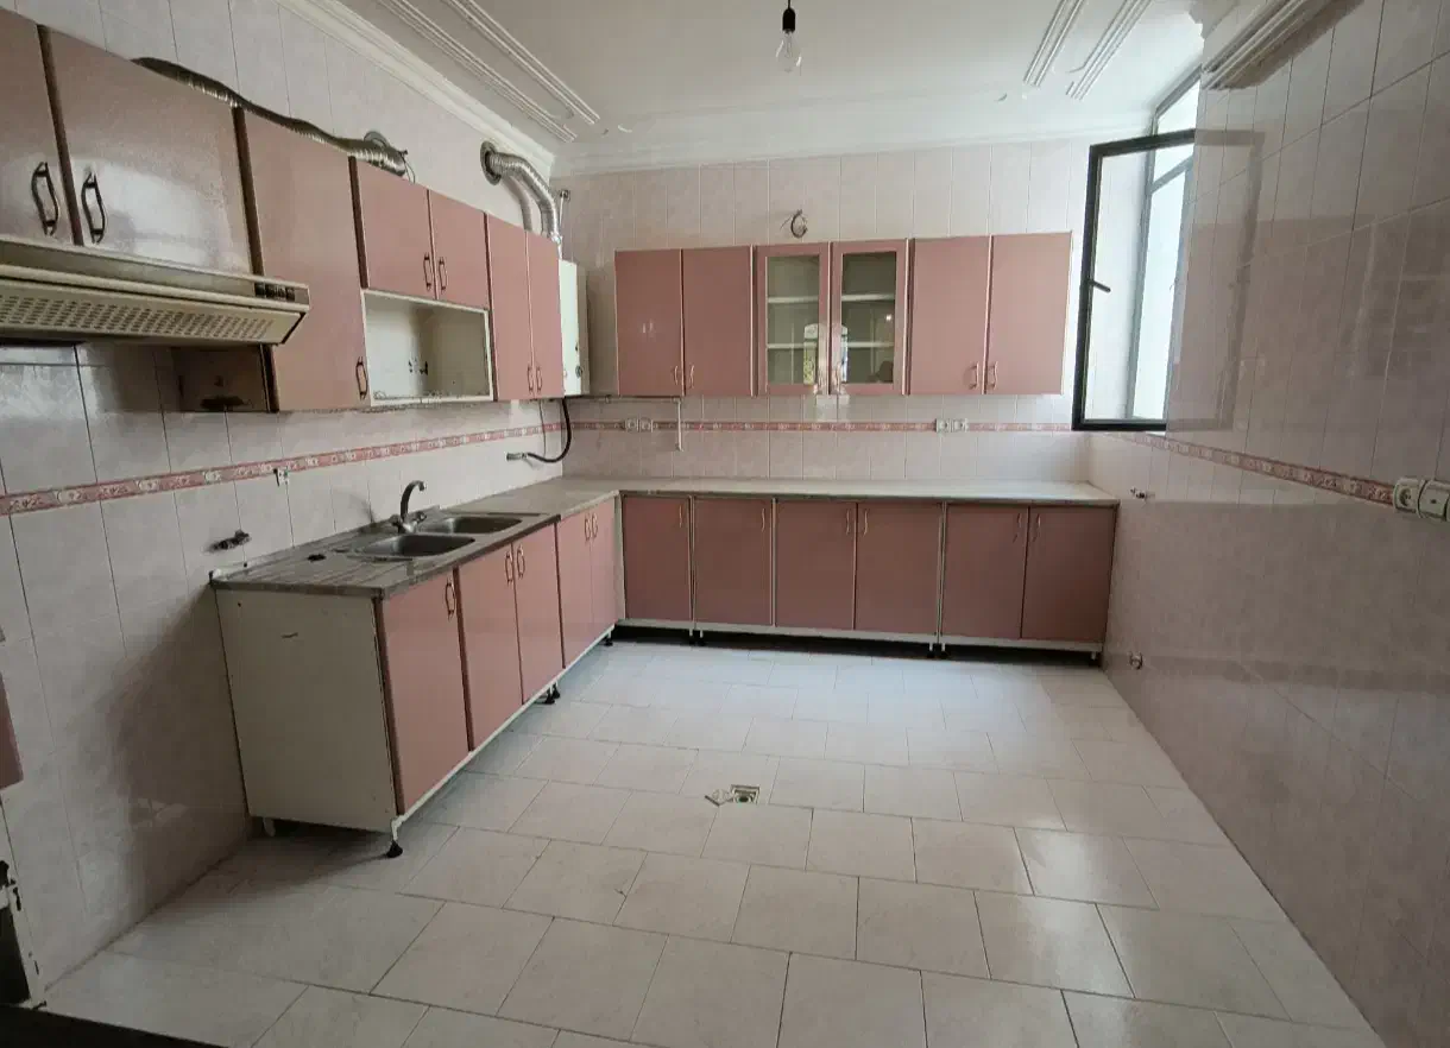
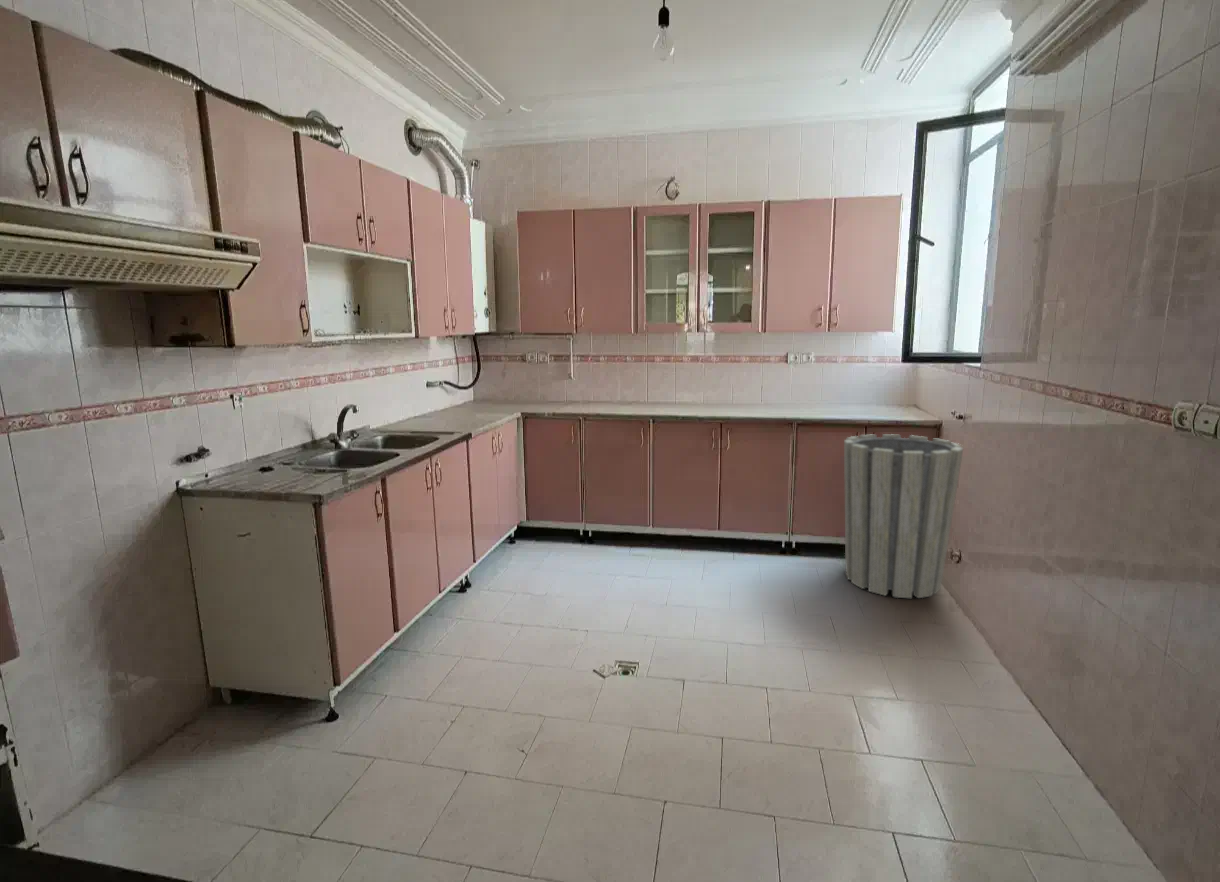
+ trash can [843,433,964,600]
